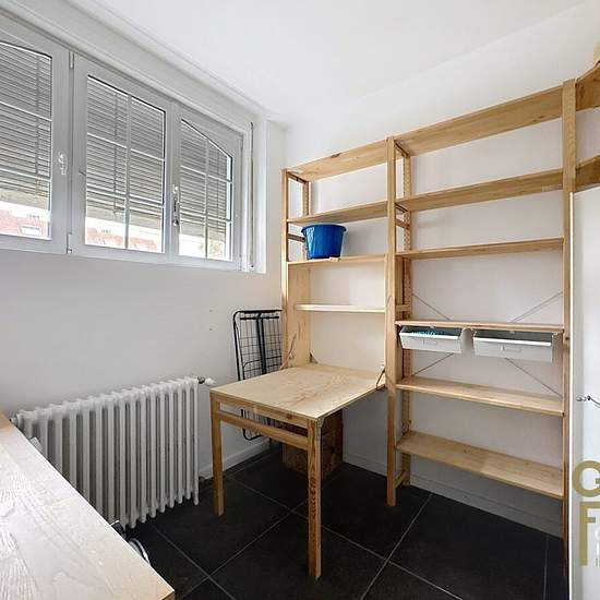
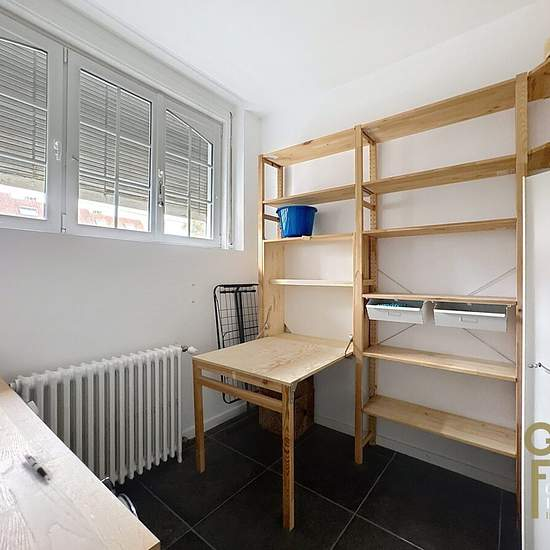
+ pen [23,454,51,481]
